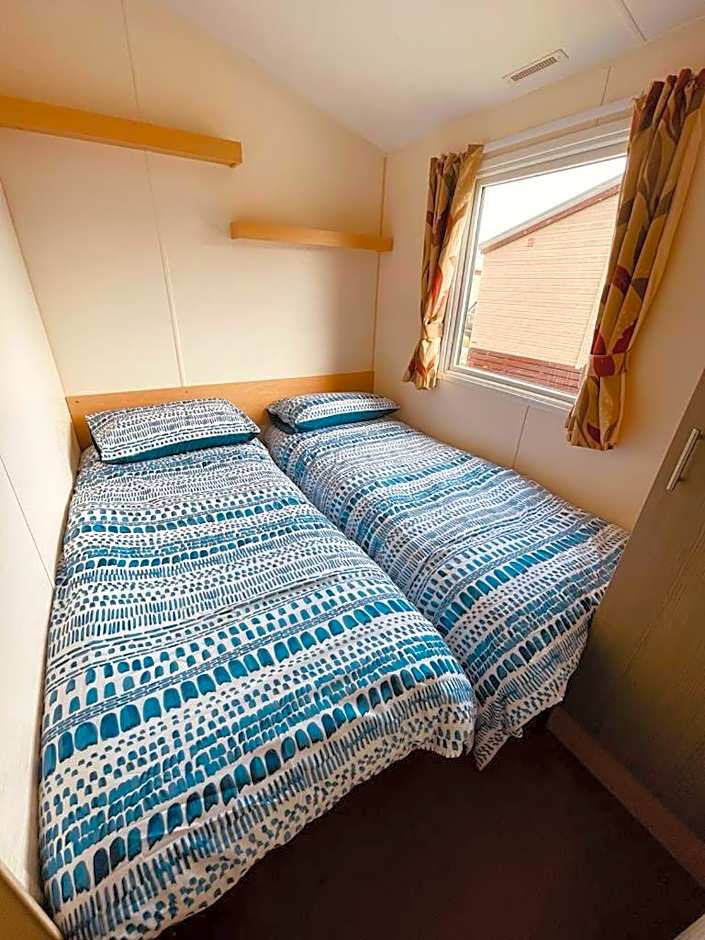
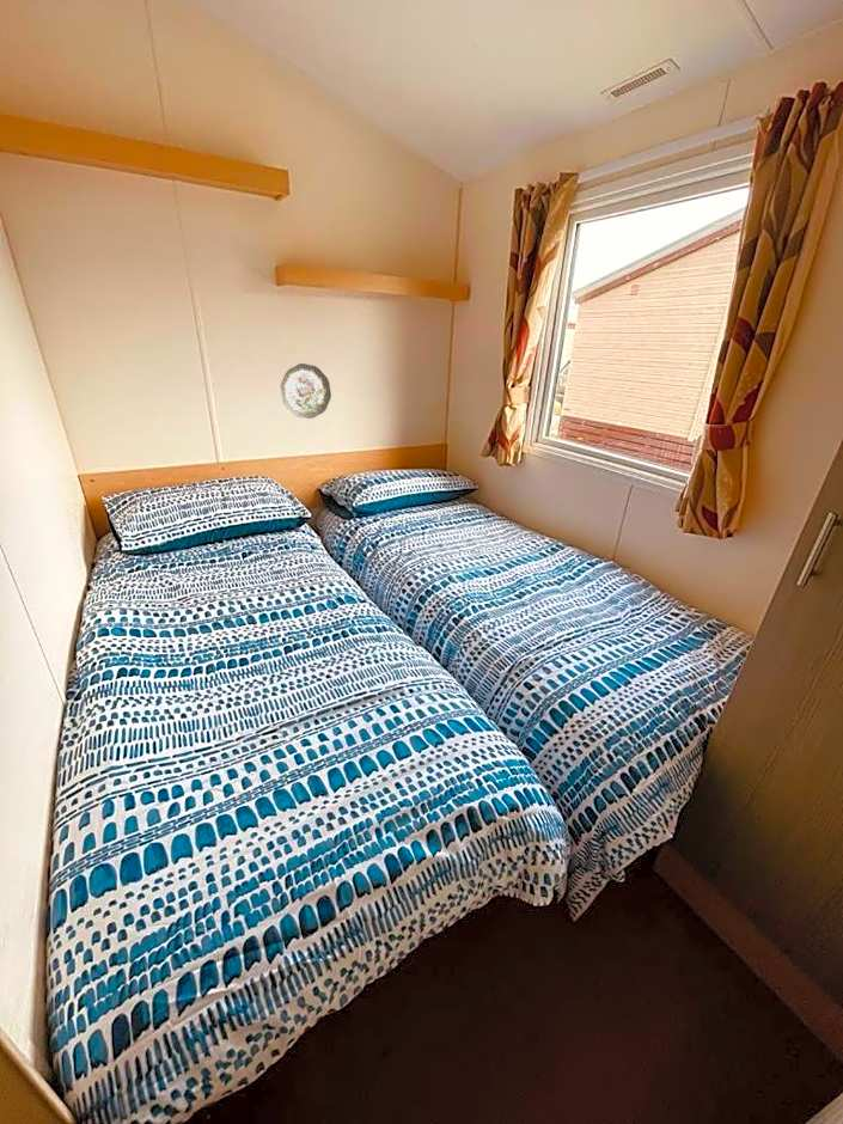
+ decorative plate [280,362,332,420]
